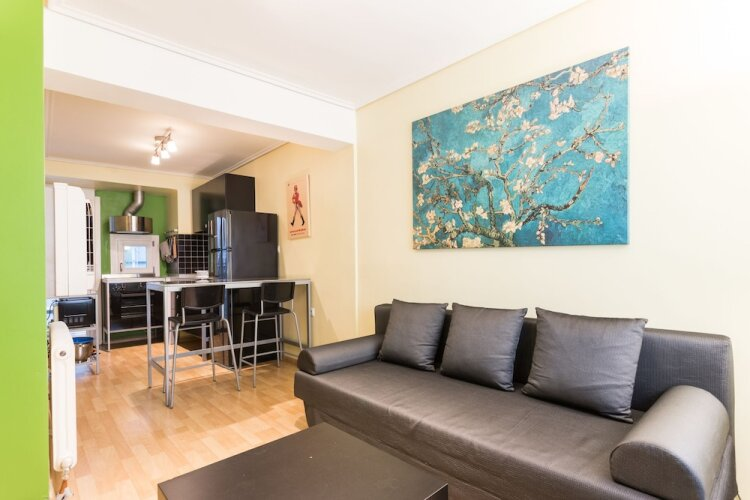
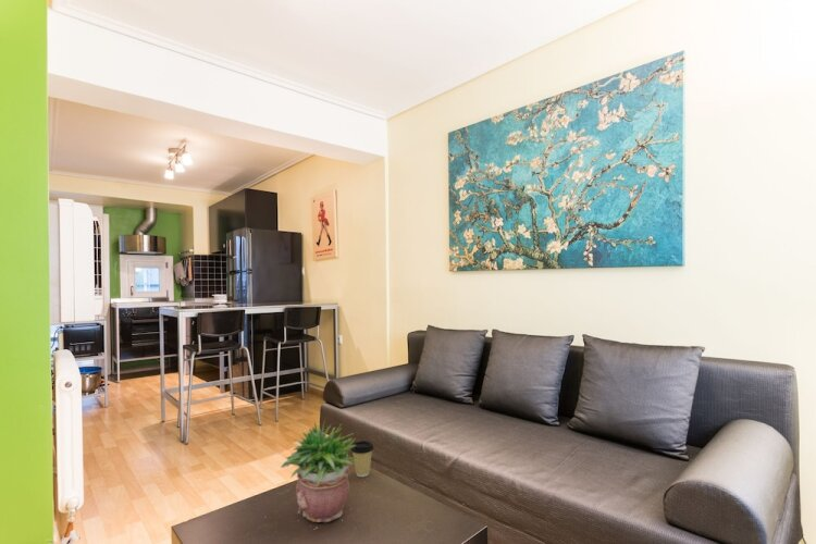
+ potted plant [280,419,358,523]
+ coffee cup [350,440,375,478]
